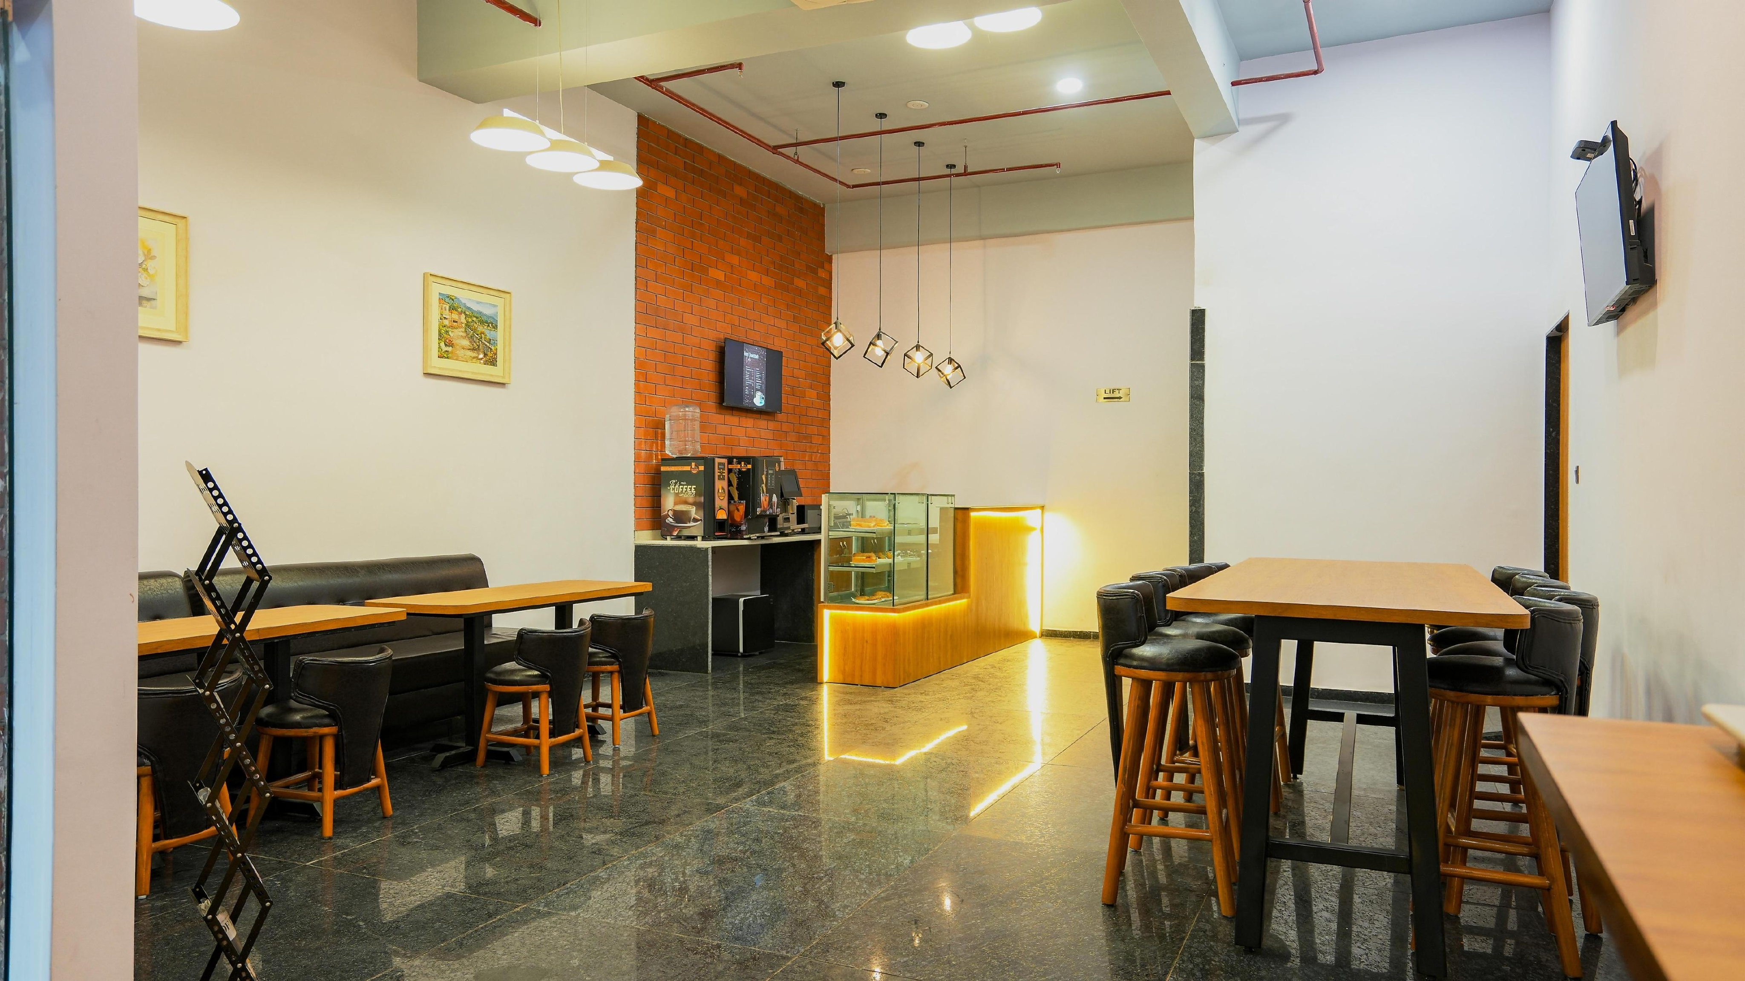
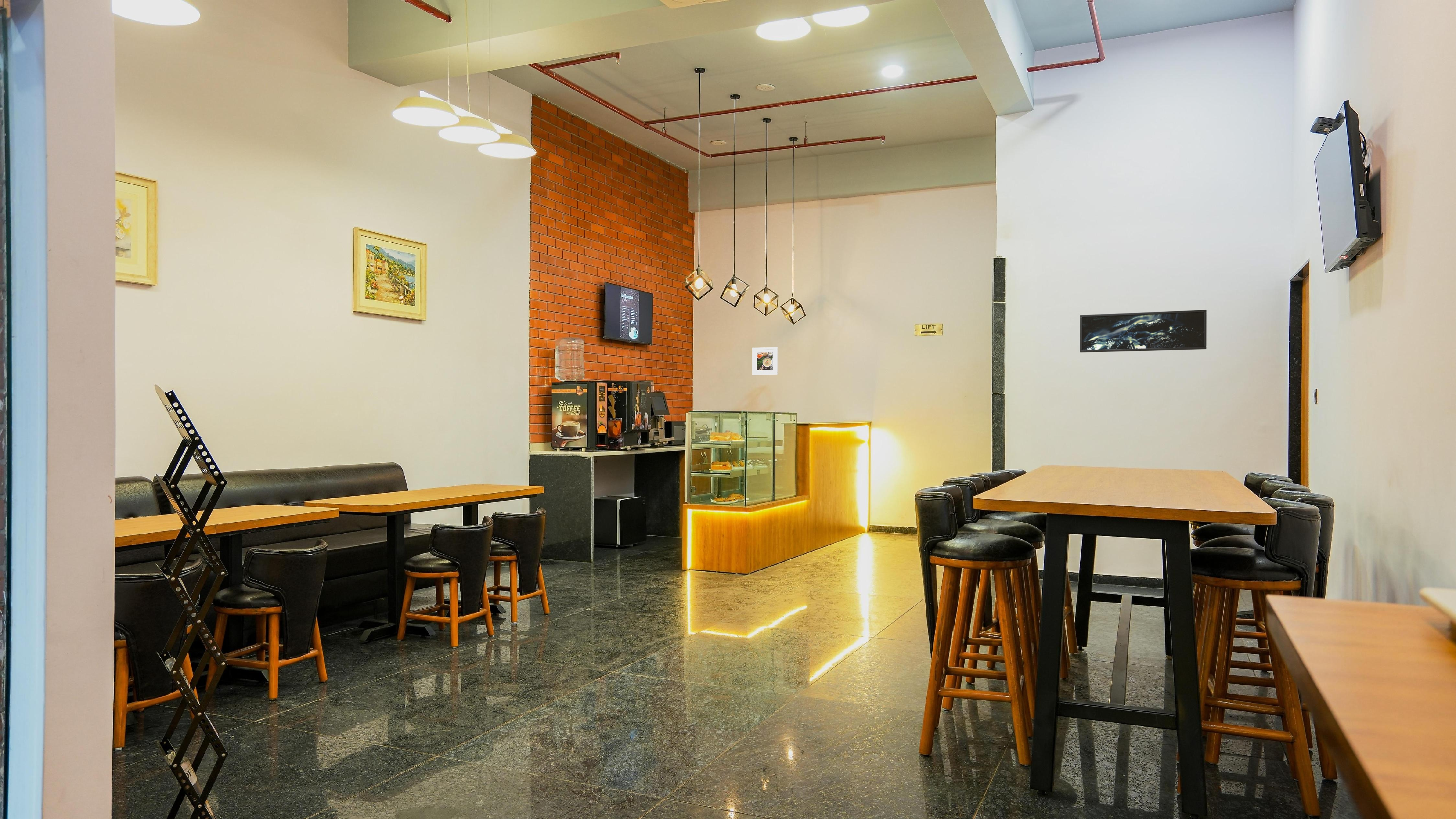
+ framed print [752,346,778,376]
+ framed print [1080,309,1207,353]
